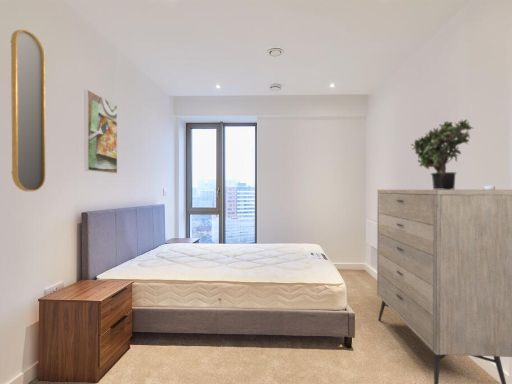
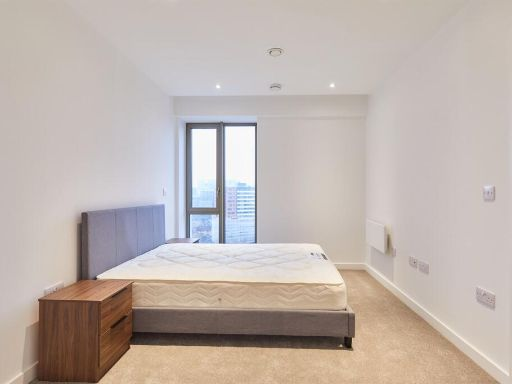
- potted plant [410,118,474,190]
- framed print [83,89,118,174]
- home mirror [10,29,46,192]
- dresser [376,189,512,384]
